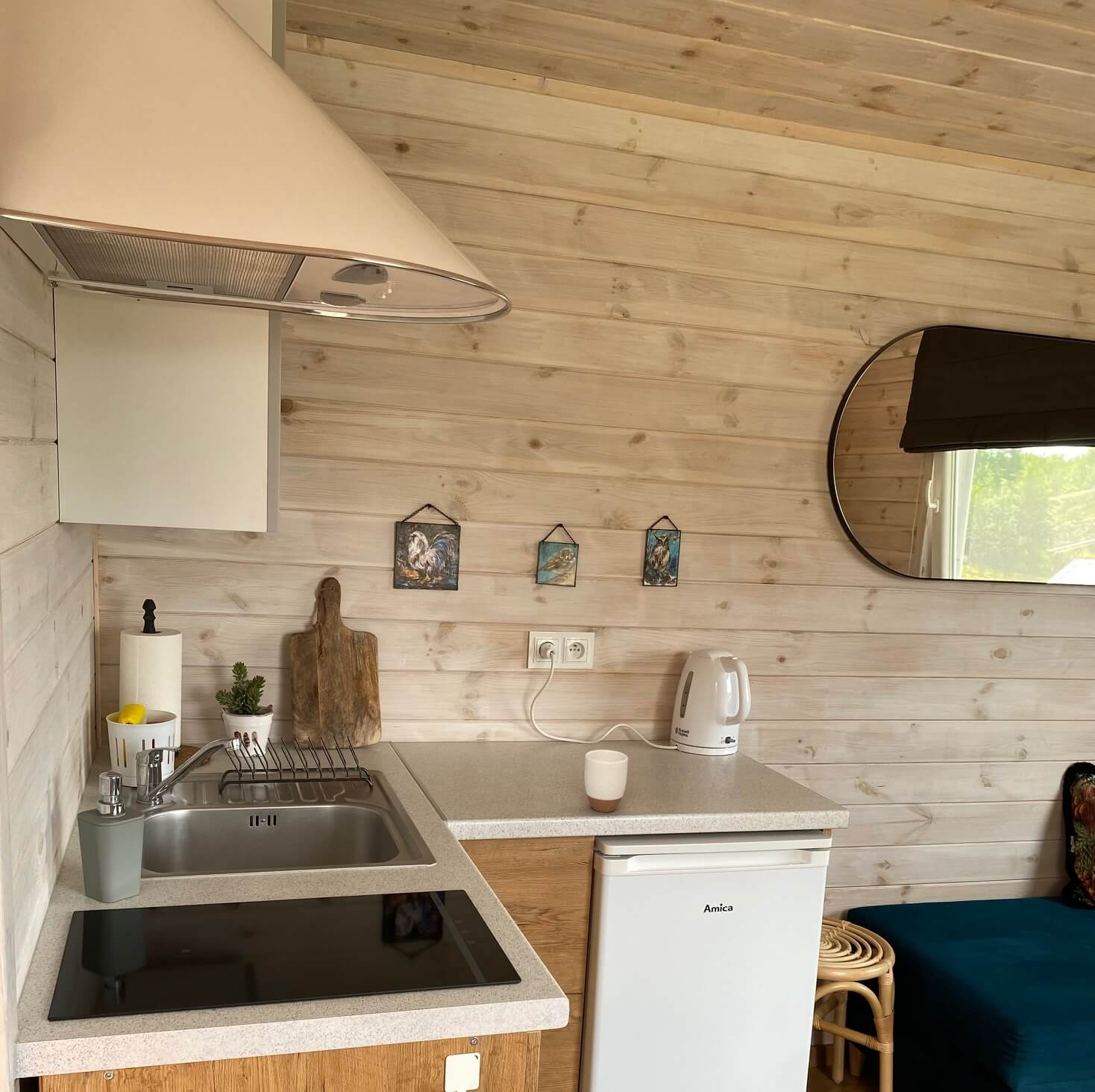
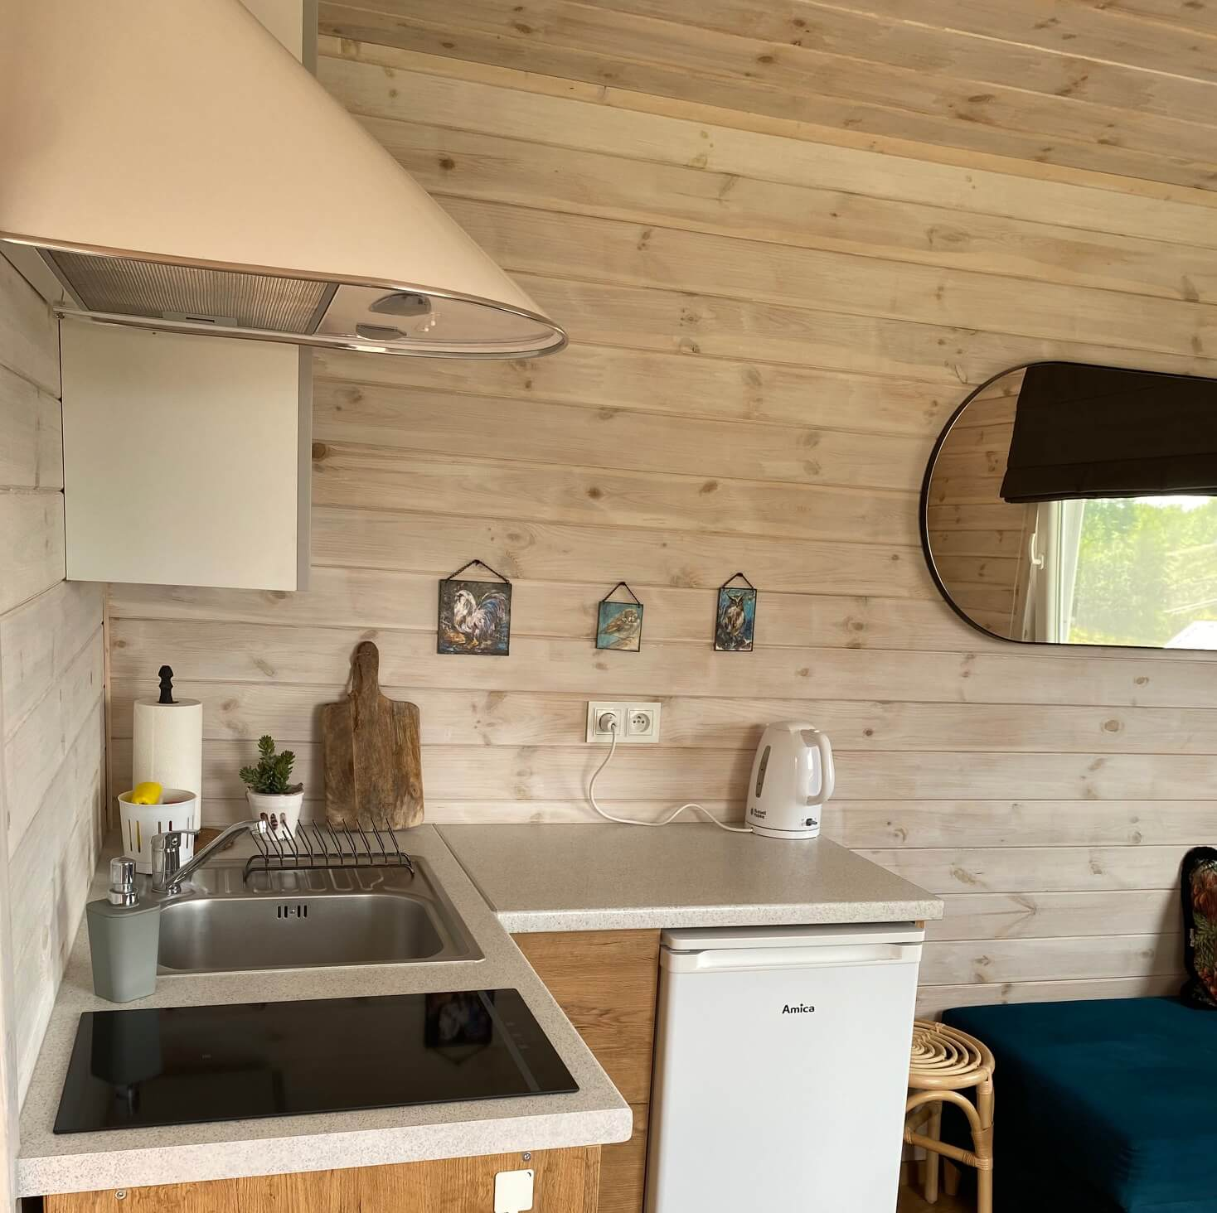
- mug [583,749,629,813]
